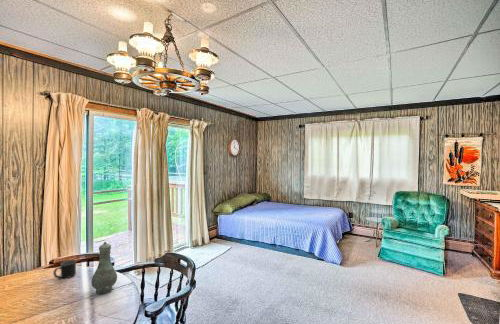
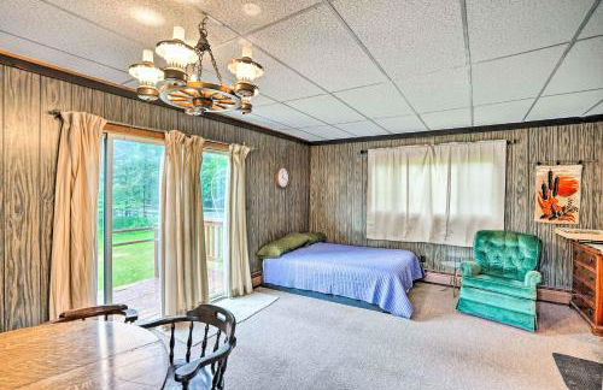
- vase [90,241,118,295]
- mug [53,259,77,279]
